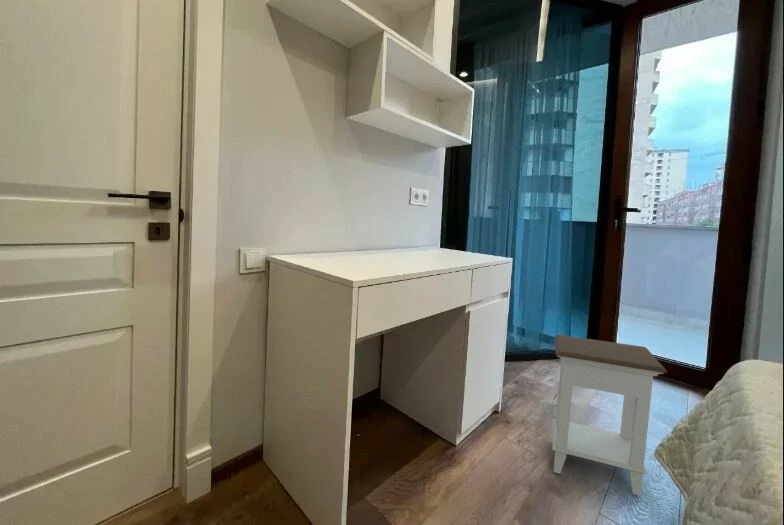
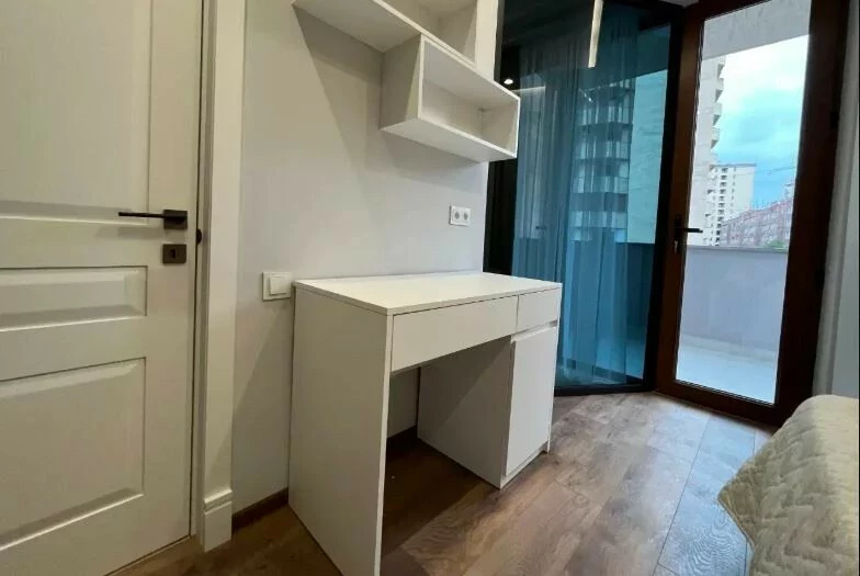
- nightstand [551,334,668,497]
